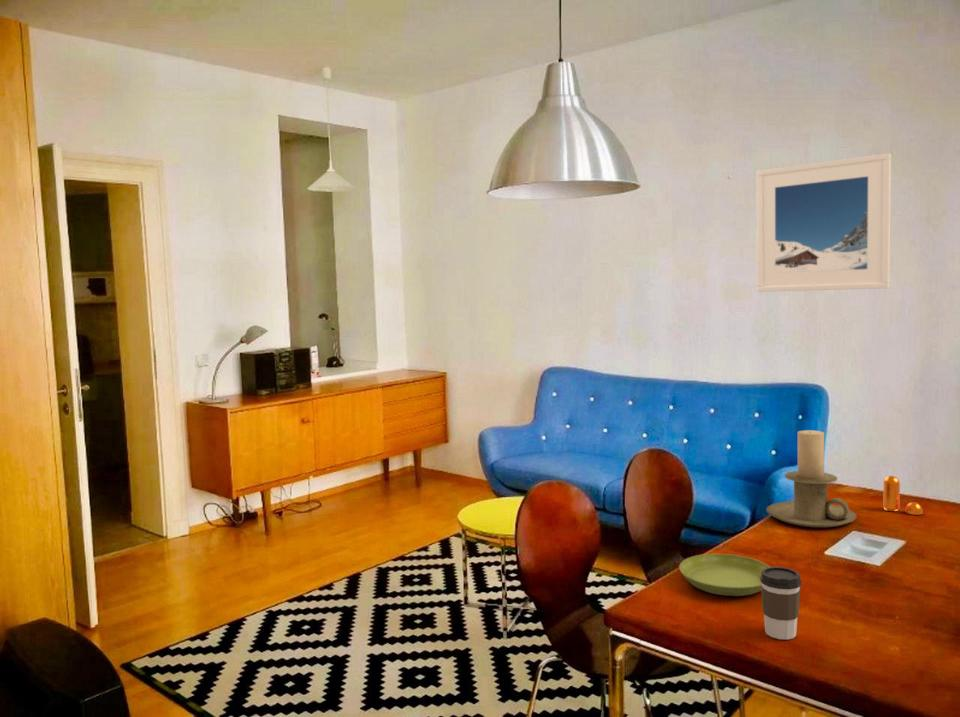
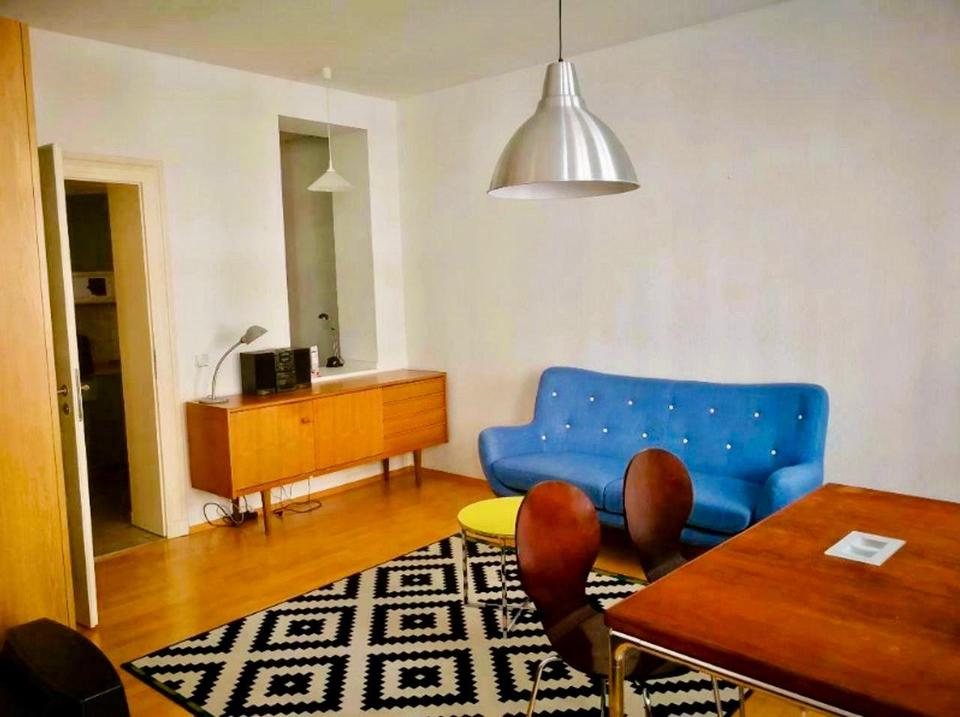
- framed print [756,152,892,293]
- coffee cup [760,566,803,641]
- pepper shaker [882,475,923,516]
- saucer [678,553,771,597]
- candle holder [765,429,858,529]
